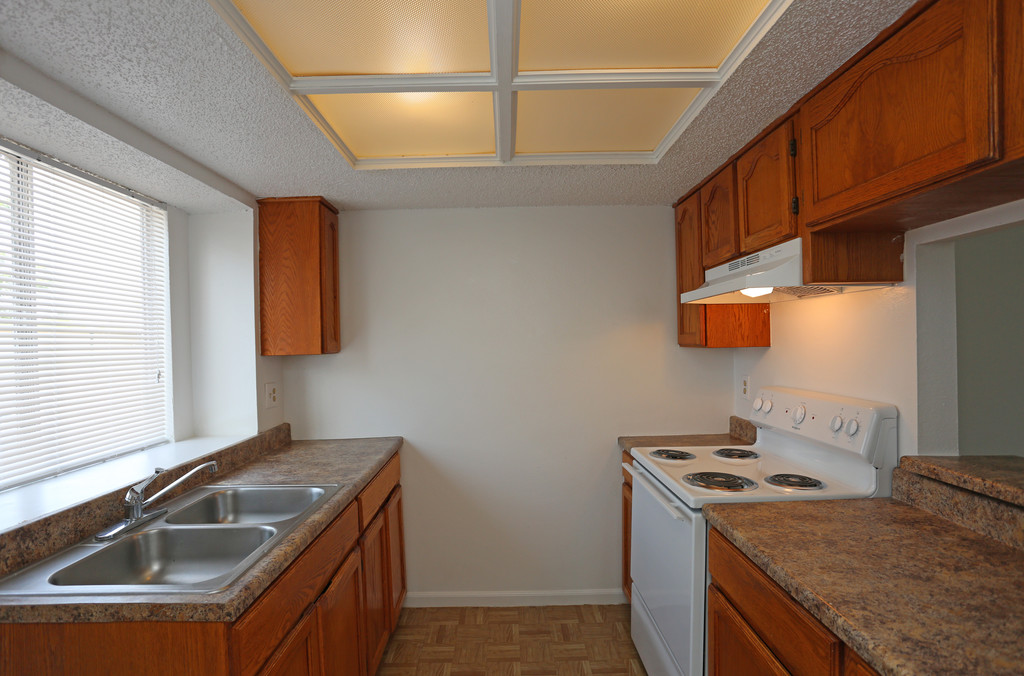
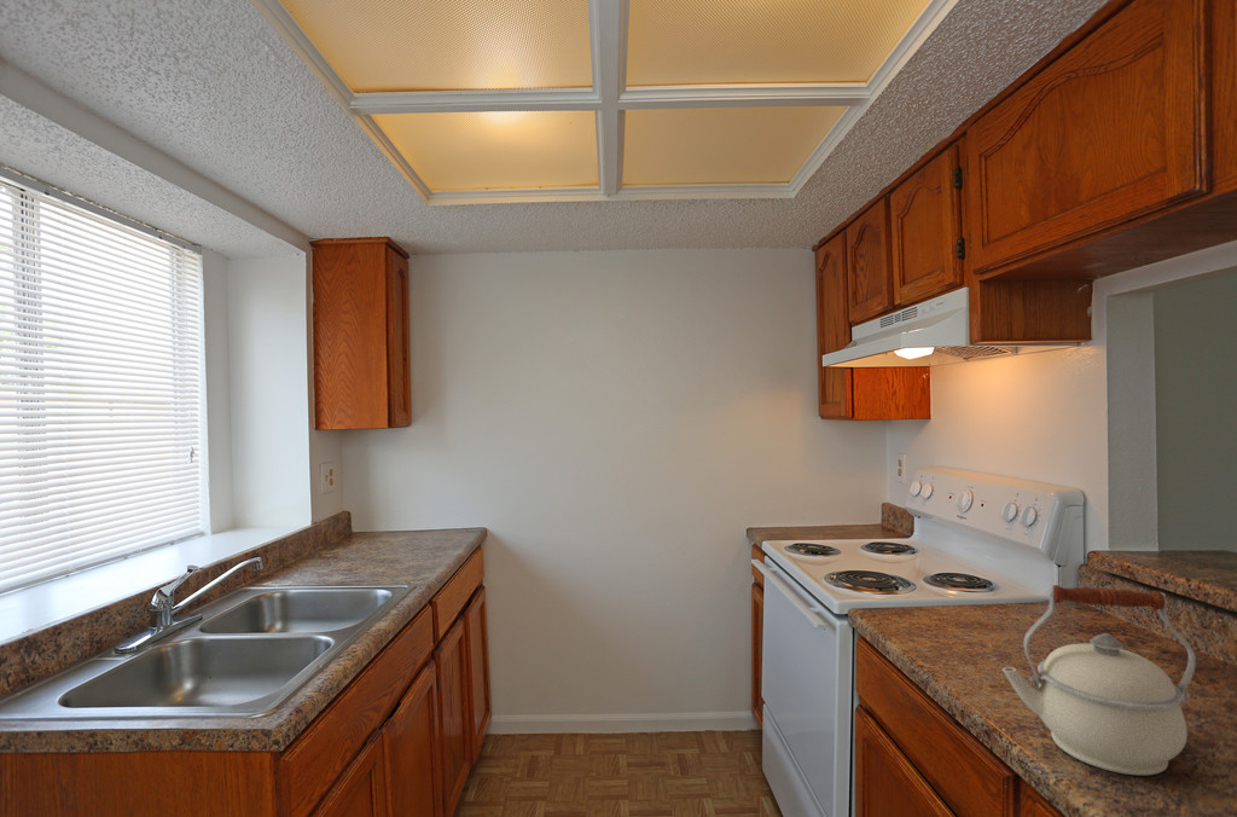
+ kettle [1001,584,1197,776]
